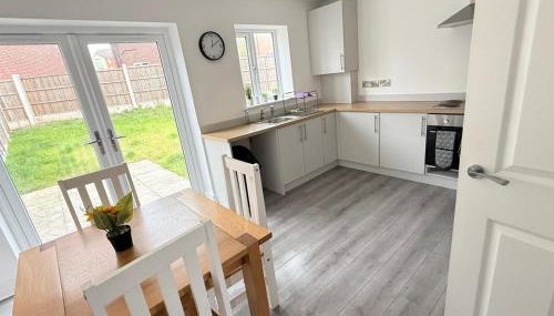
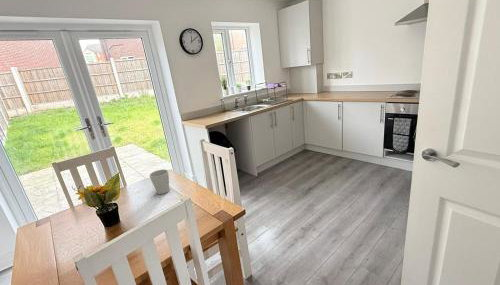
+ mug [149,168,171,195]
